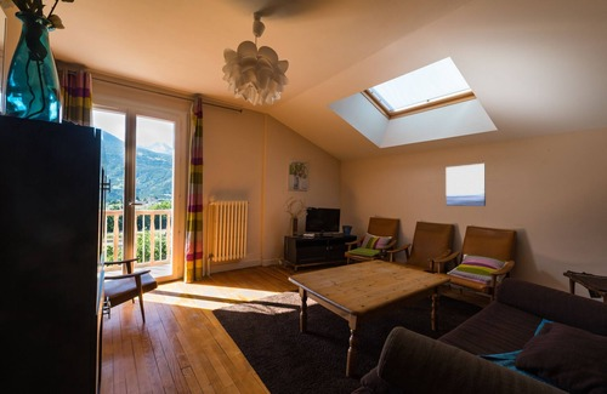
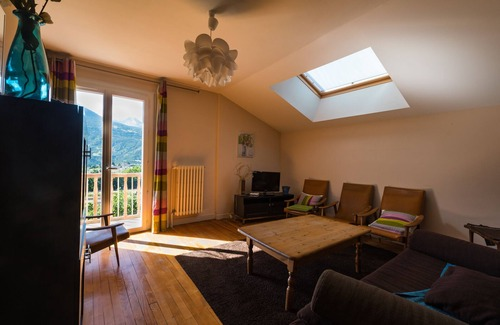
- wall art [444,162,487,207]
